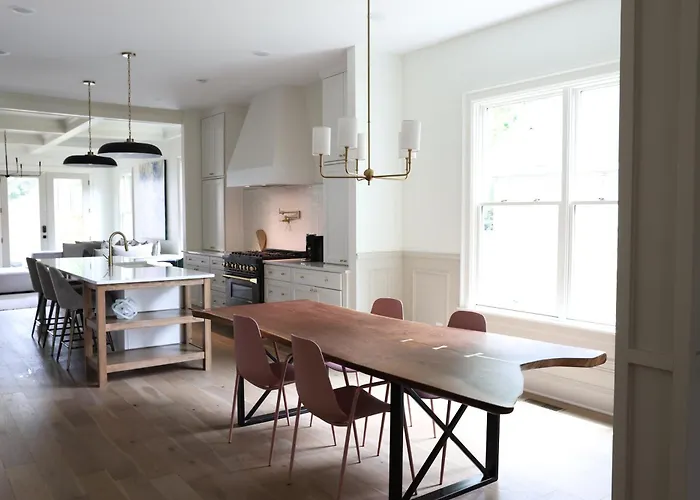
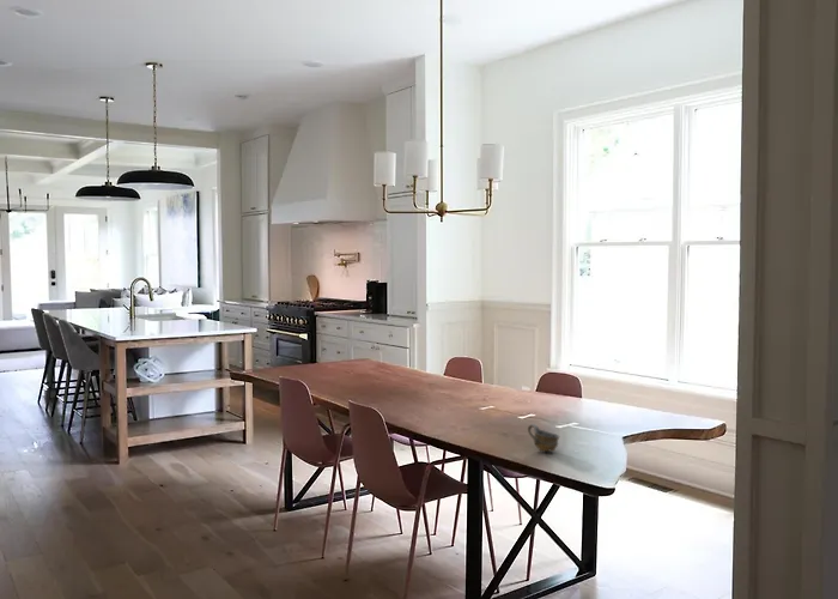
+ cup [527,423,560,453]
